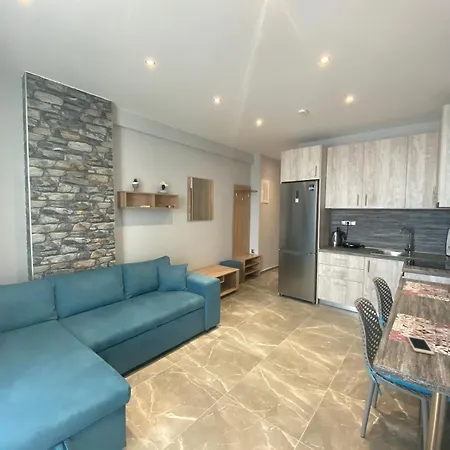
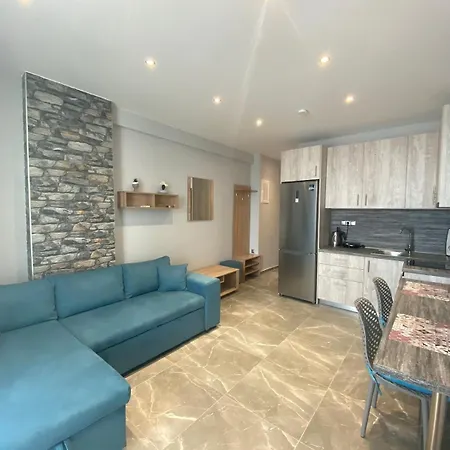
- cell phone [406,335,435,356]
